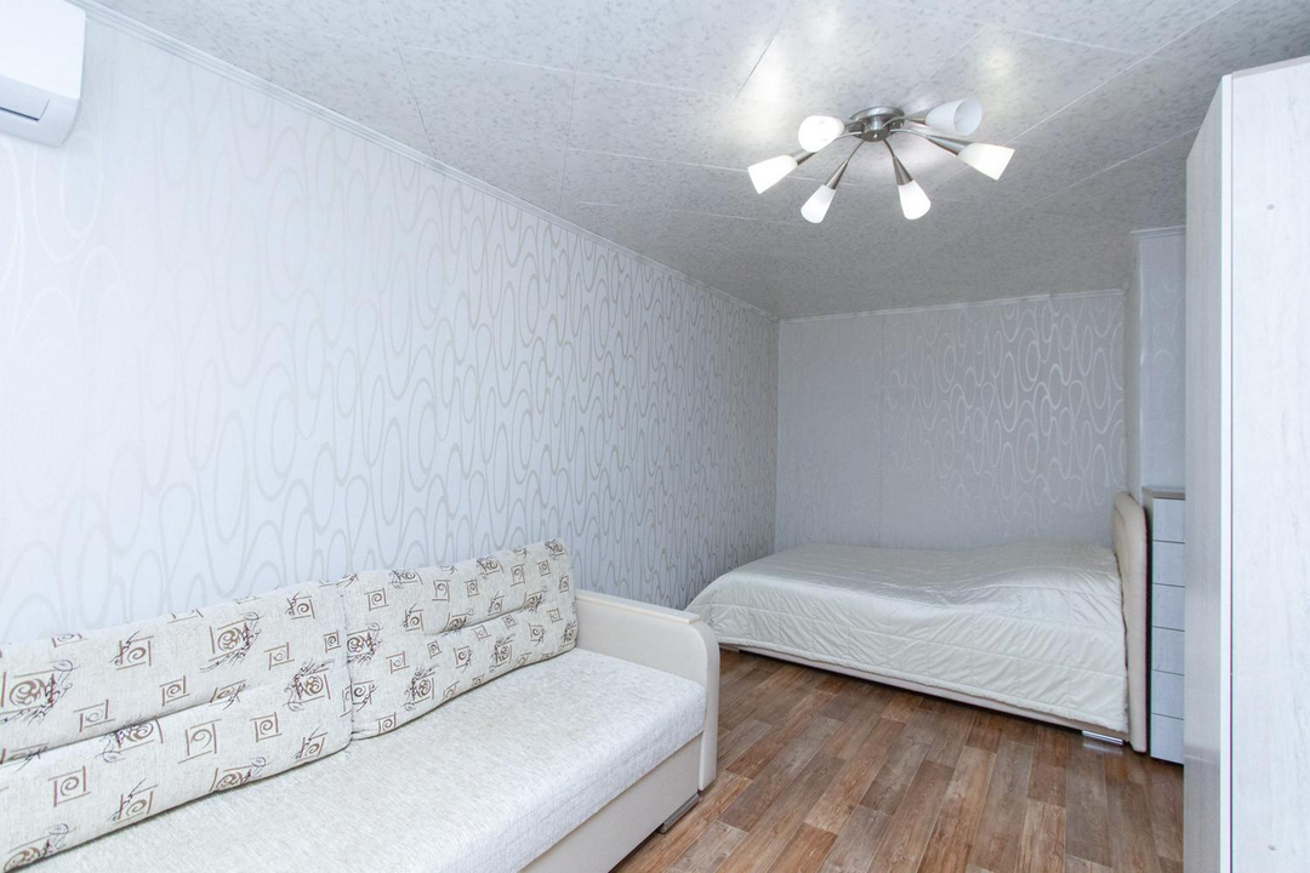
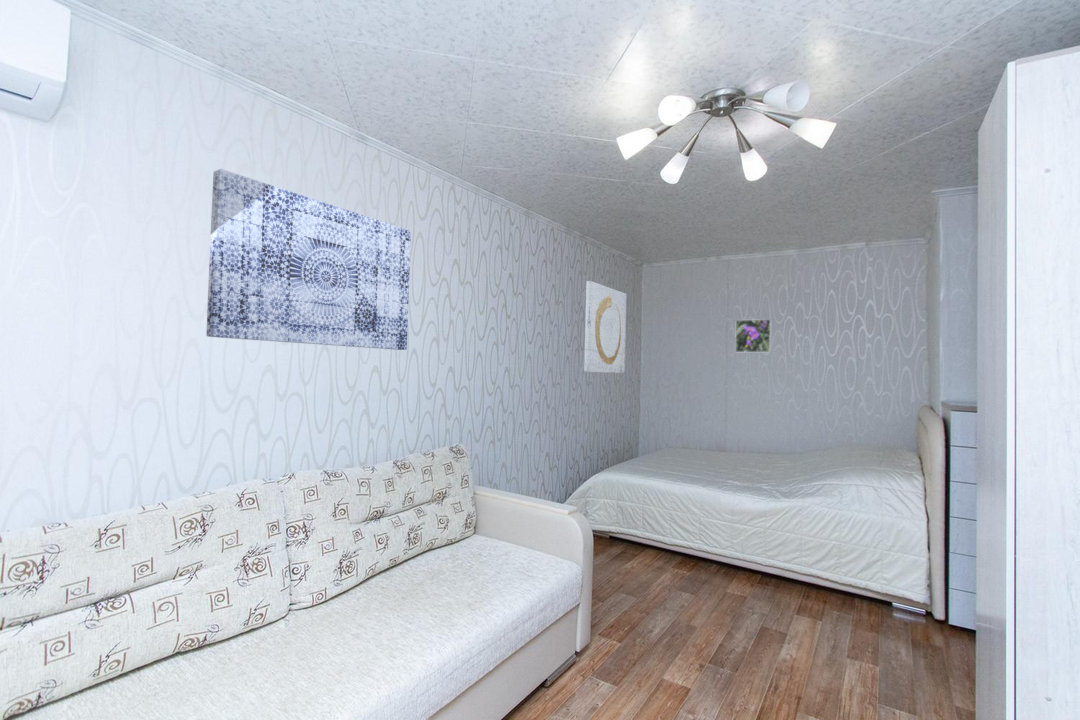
+ wall art [206,168,412,351]
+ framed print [734,318,772,353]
+ wall art [583,280,627,374]
